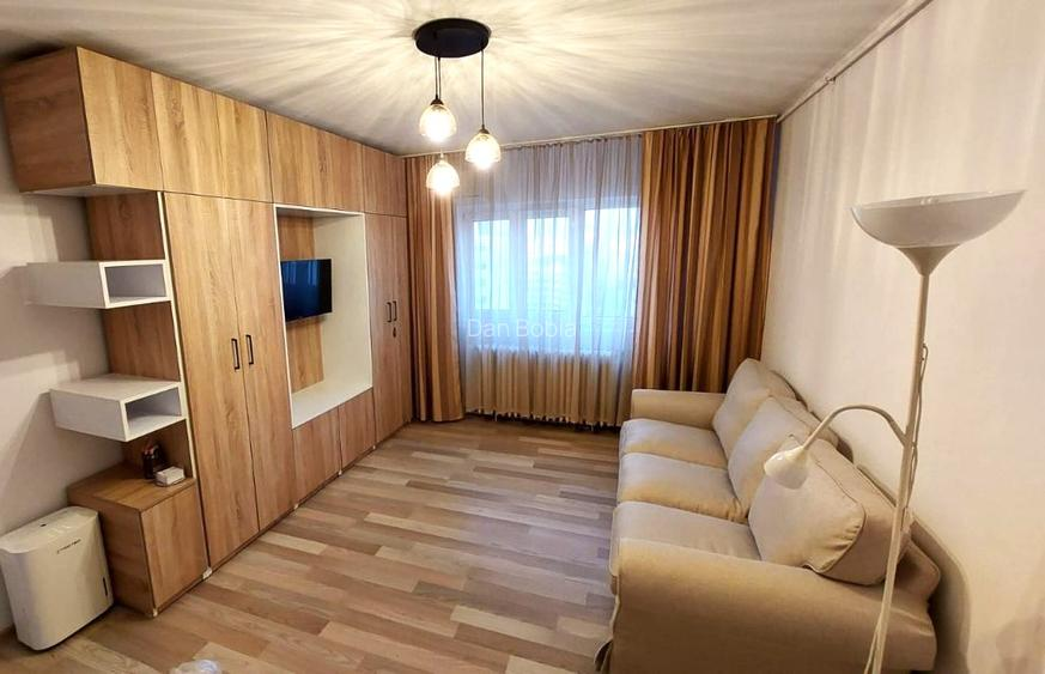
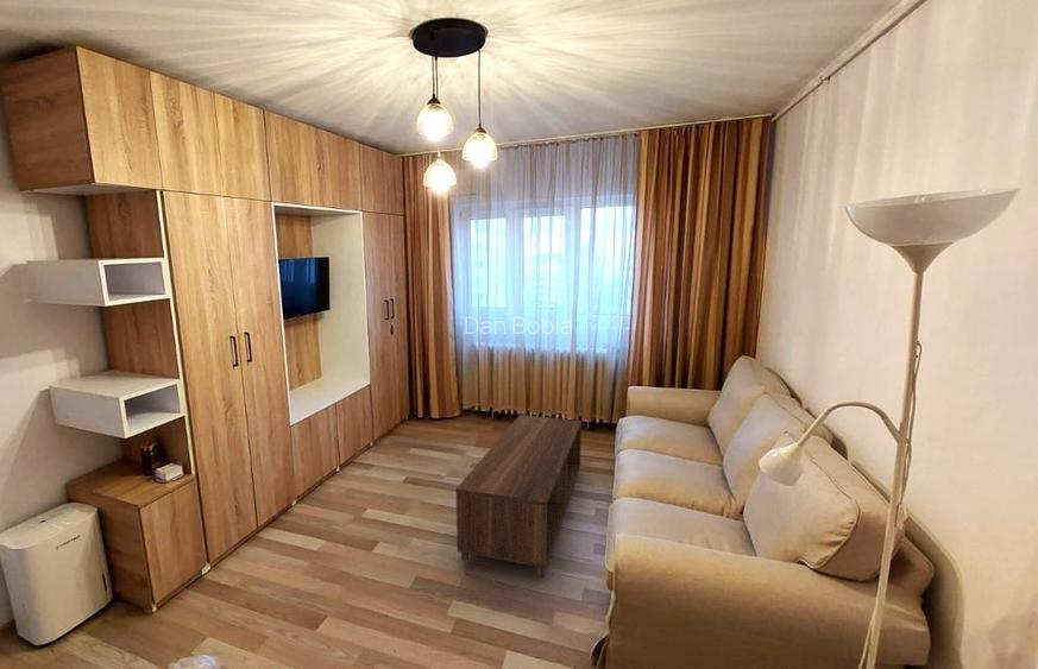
+ coffee table [455,414,583,579]
